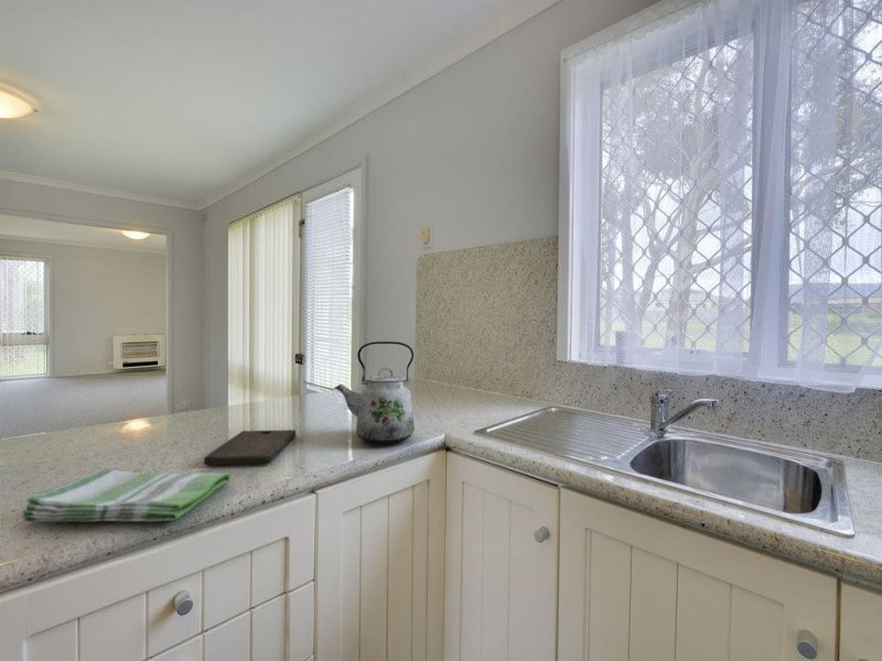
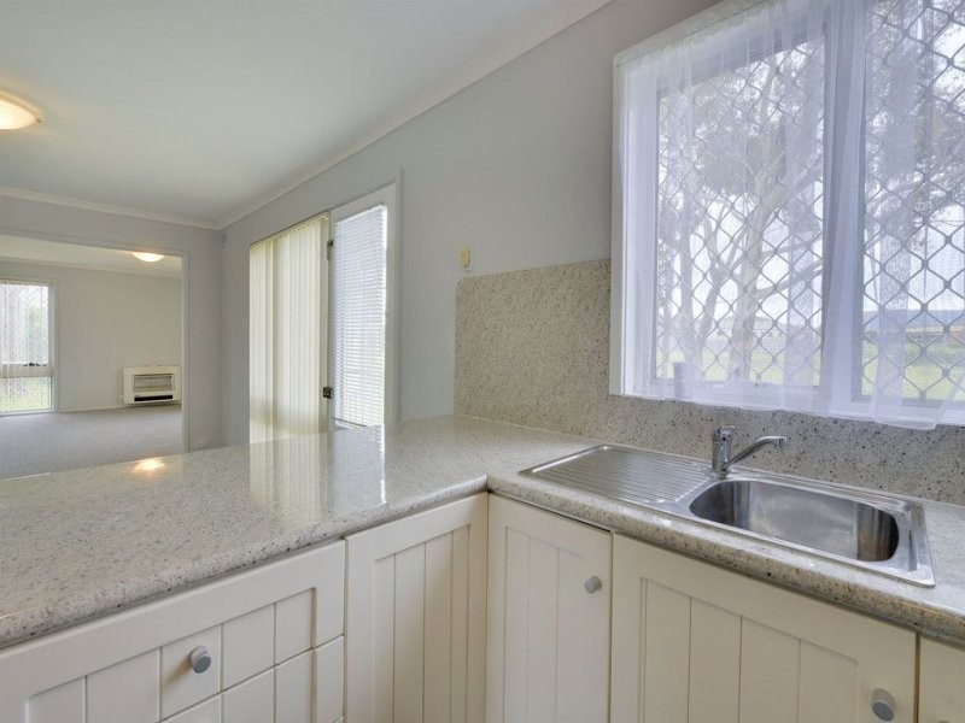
- cutting board [203,429,297,465]
- dish towel [20,467,232,523]
- kettle [333,340,416,444]
